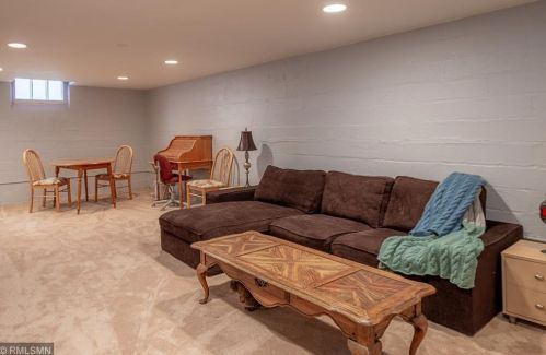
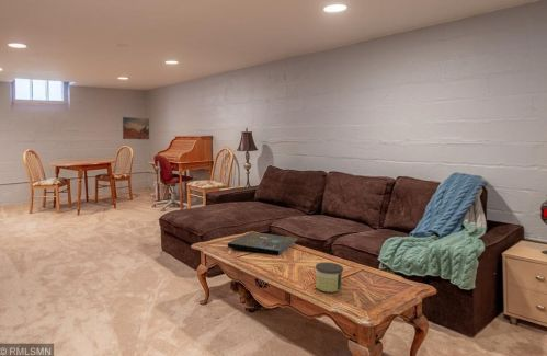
+ board game [227,231,298,256]
+ wall art [122,116,150,140]
+ candle [315,262,344,294]
